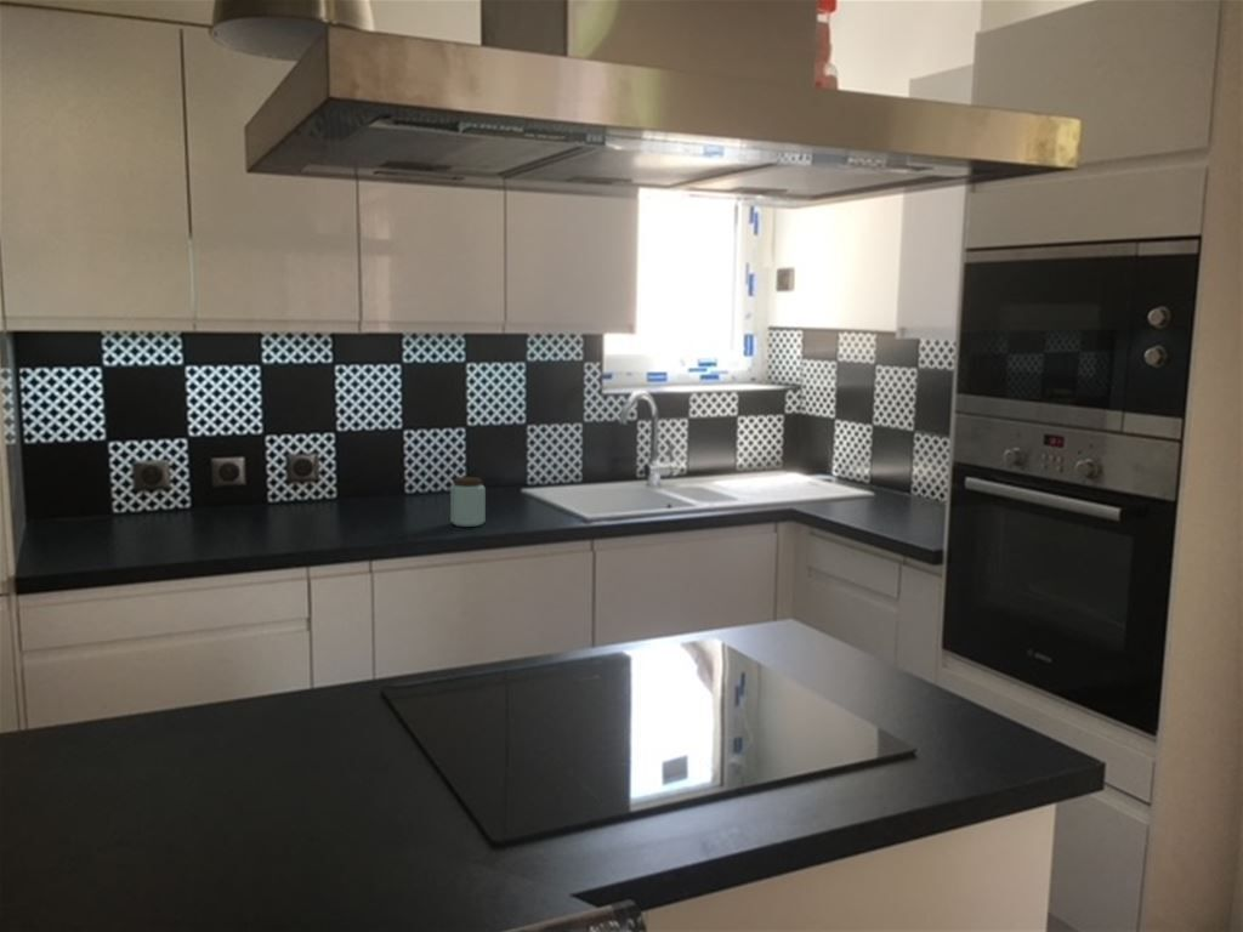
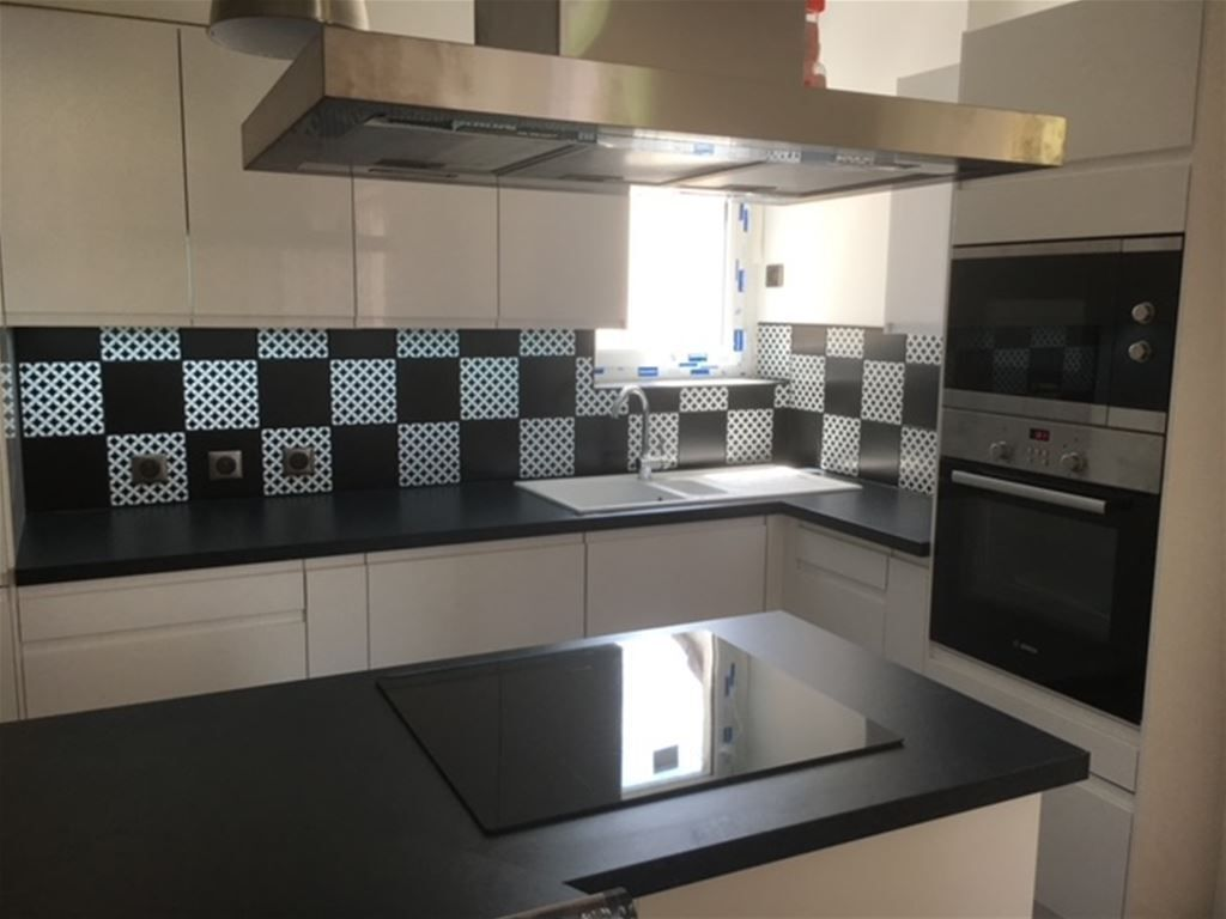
- peanut butter [449,476,487,528]
